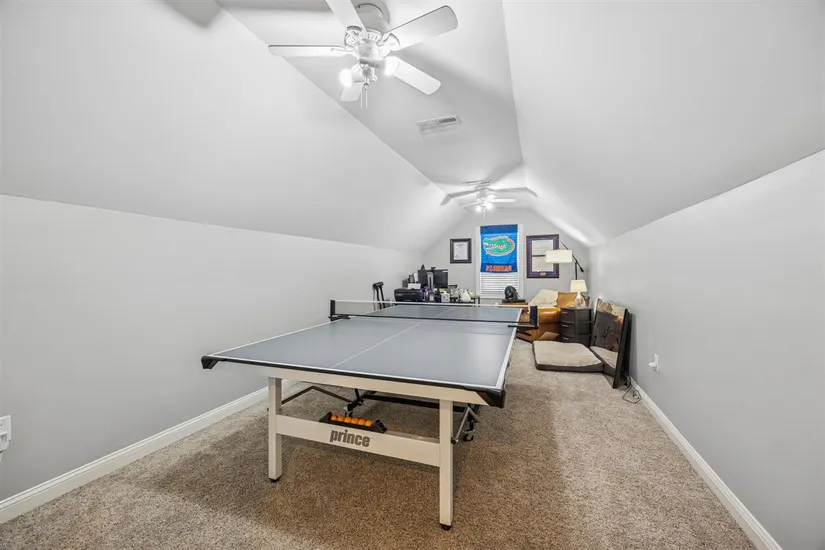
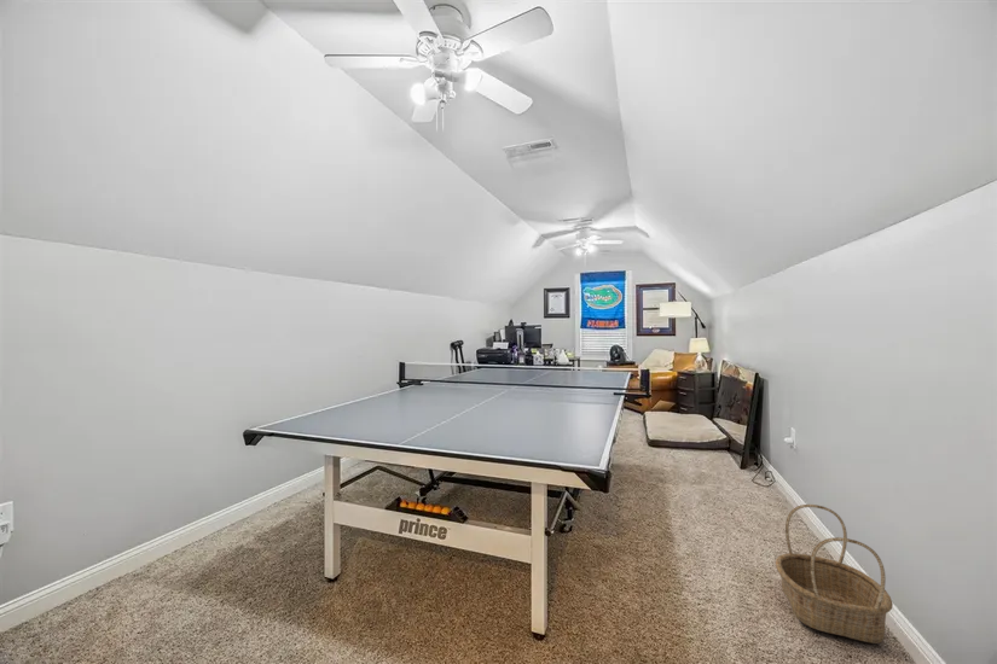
+ basket [775,503,894,645]
